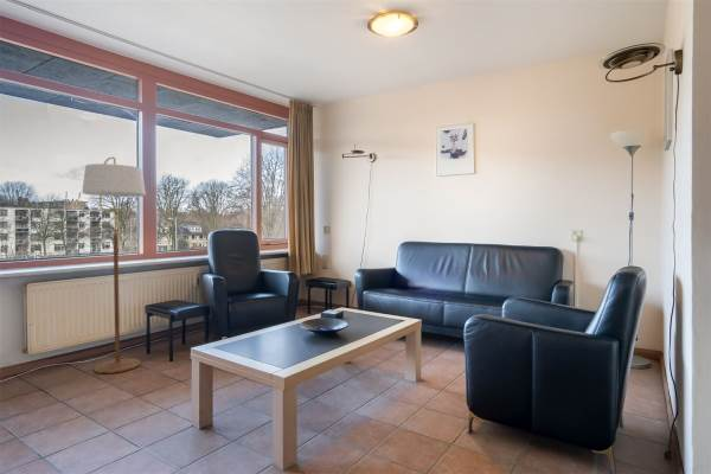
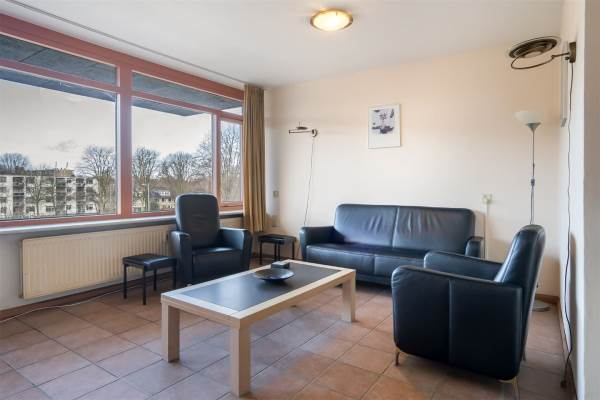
- floor lamp [81,155,147,374]
